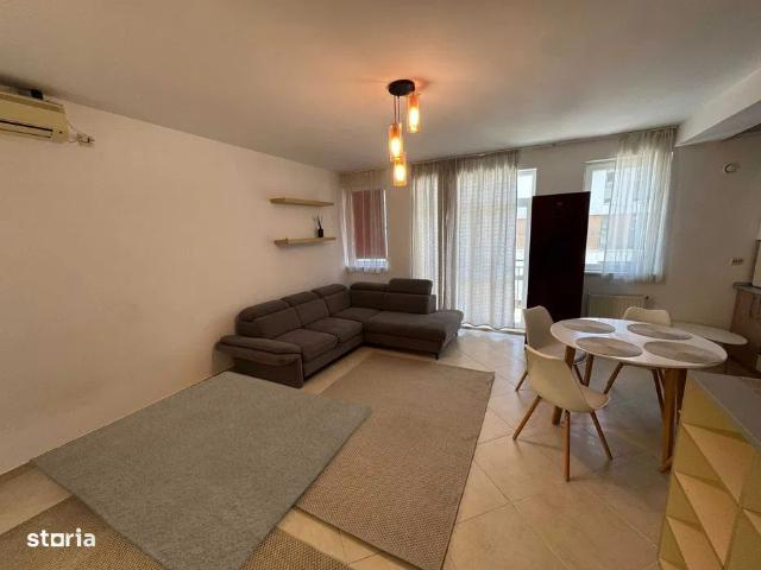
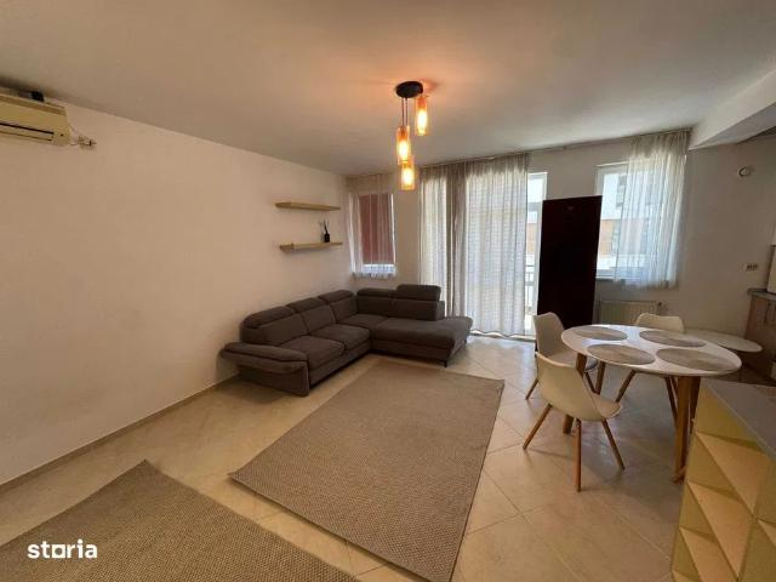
- rug [27,370,372,570]
